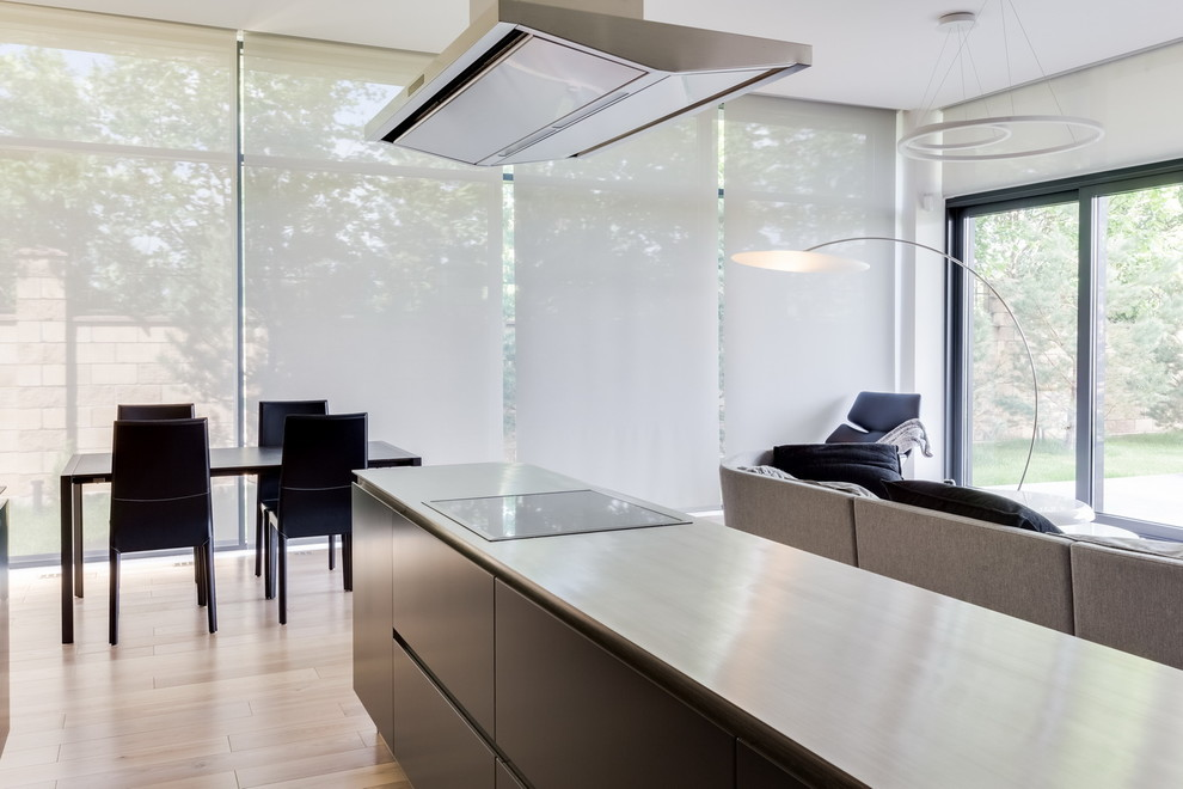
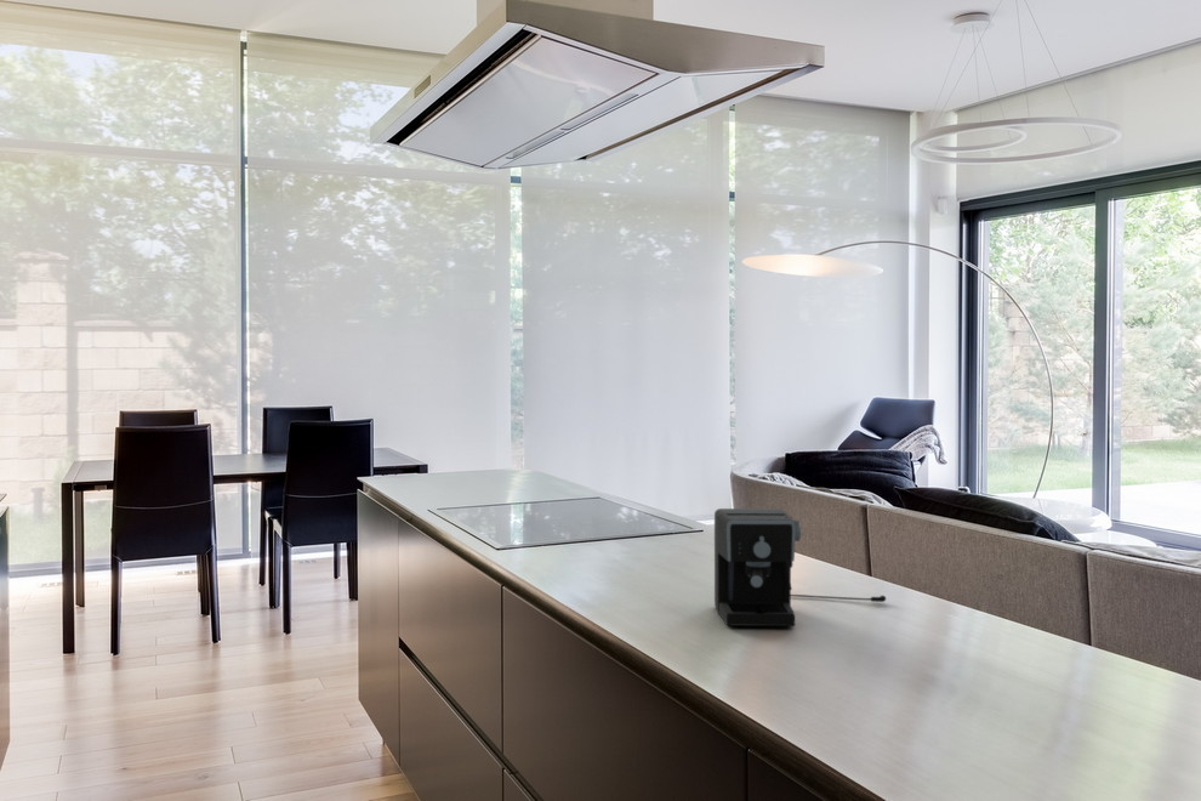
+ coffee maker [713,507,887,627]
